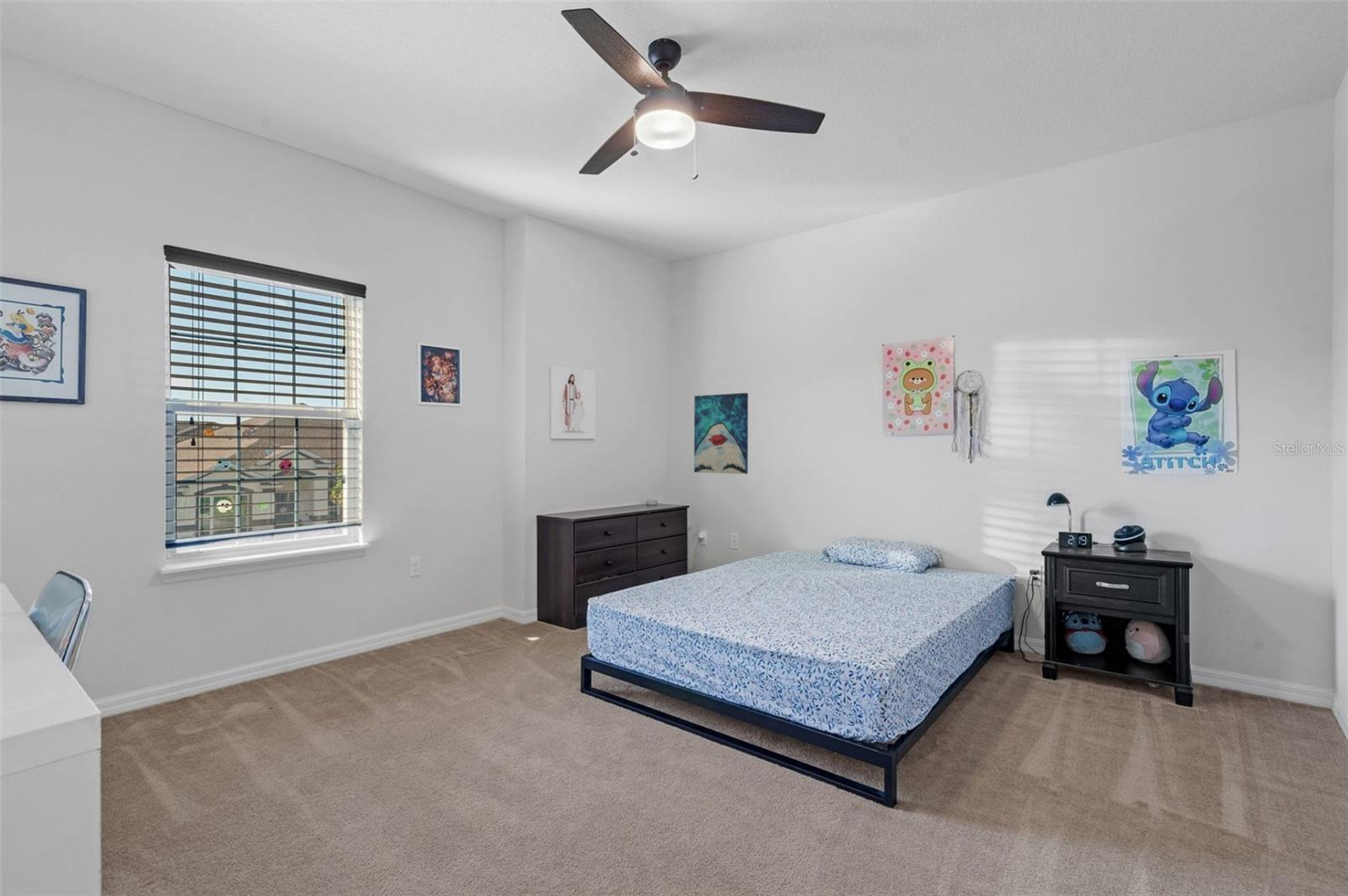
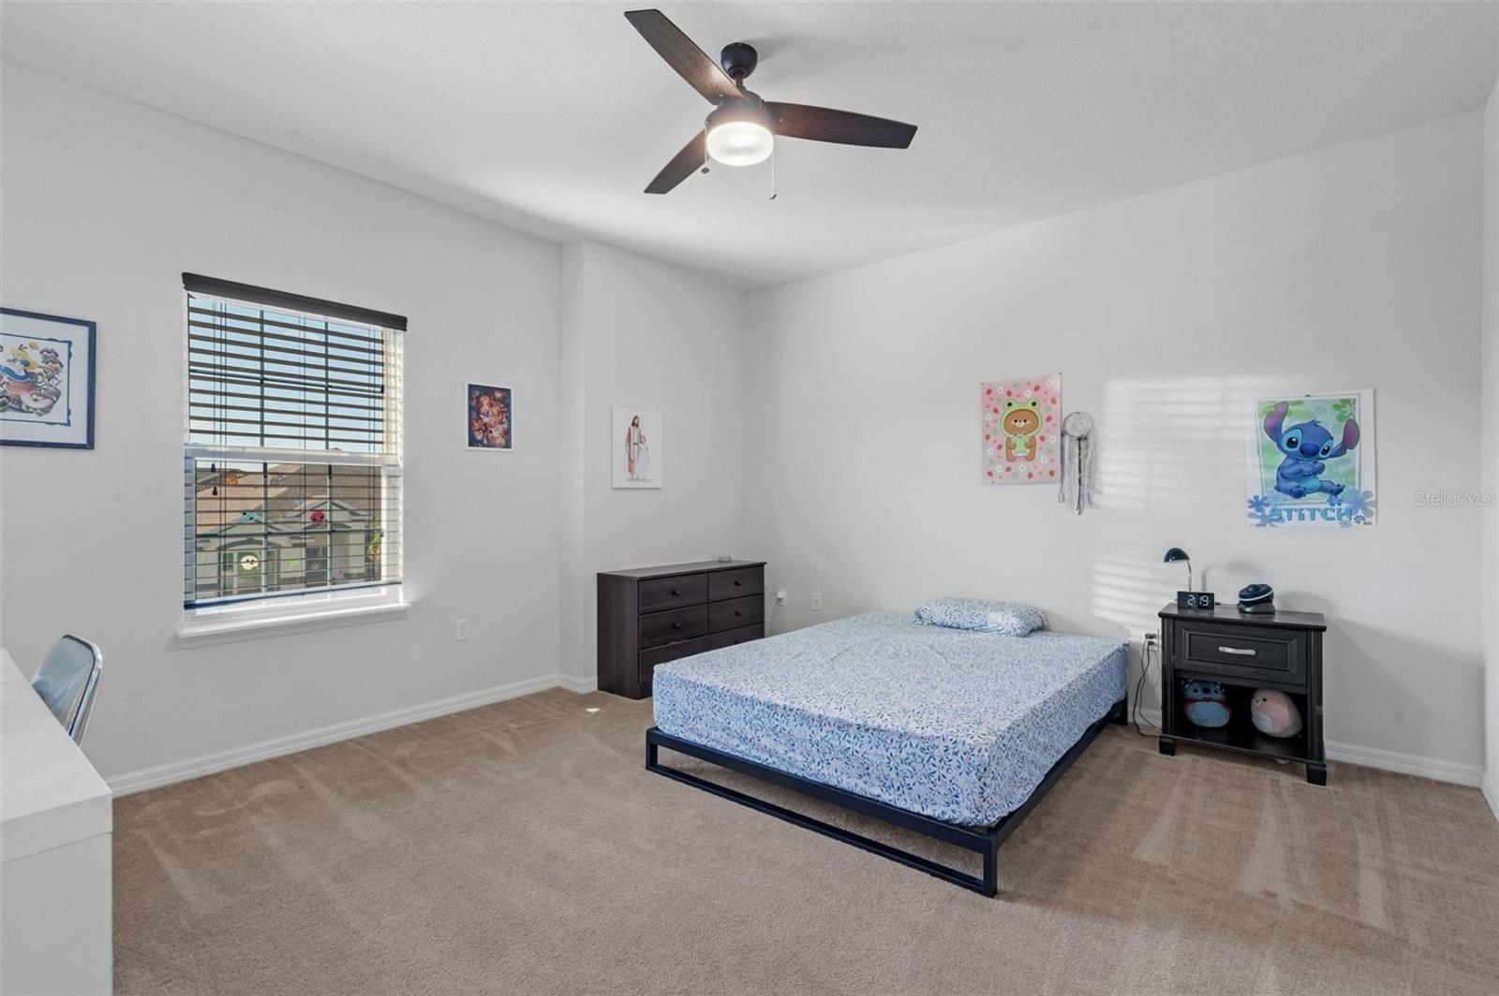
- wall art [693,392,749,475]
